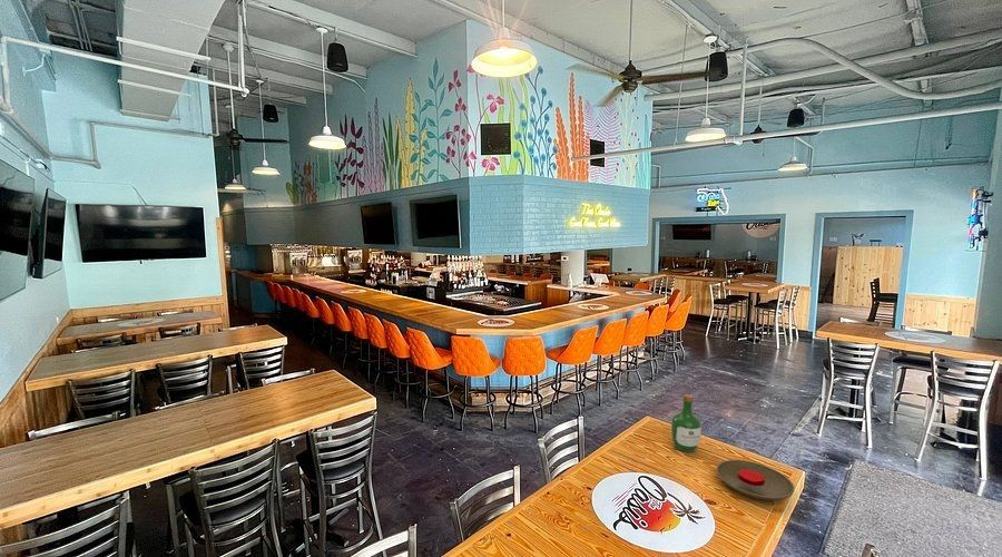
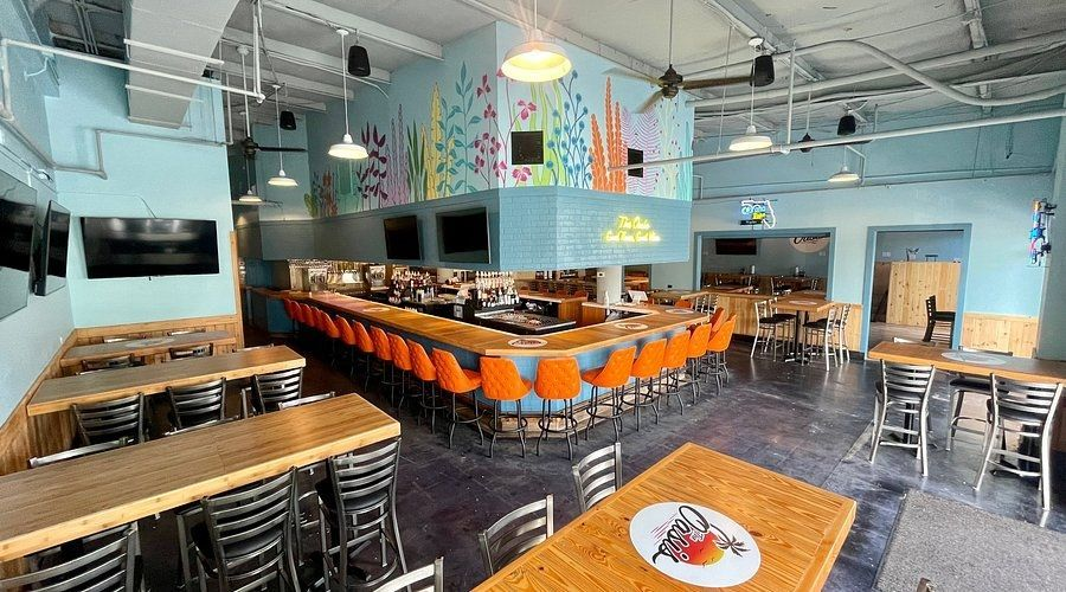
- wine bottle [670,393,703,453]
- plate [715,459,795,501]
